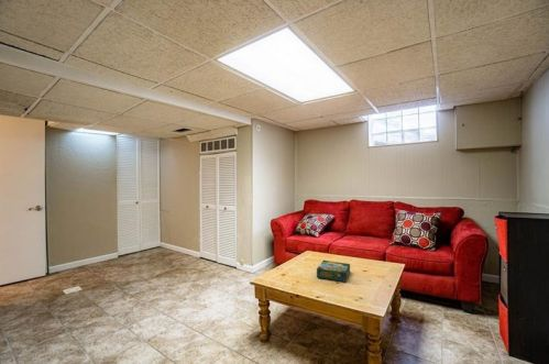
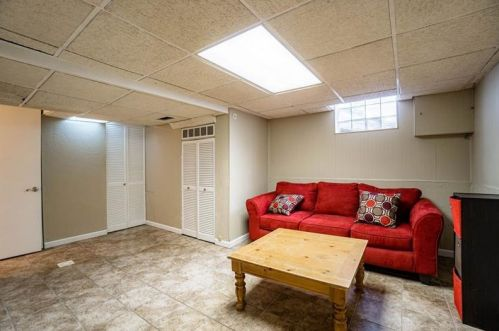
- board game [316,260,351,283]
